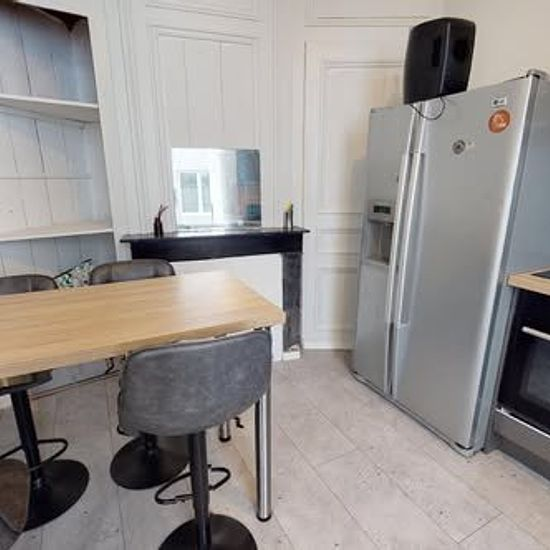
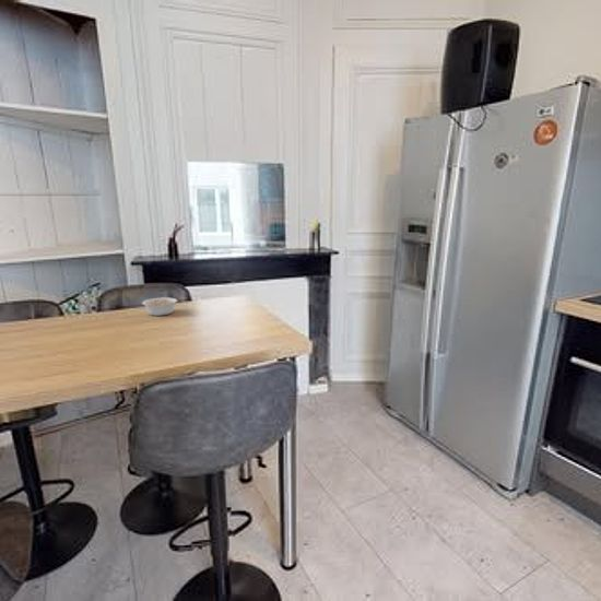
+ legume [141,296,178,317]
